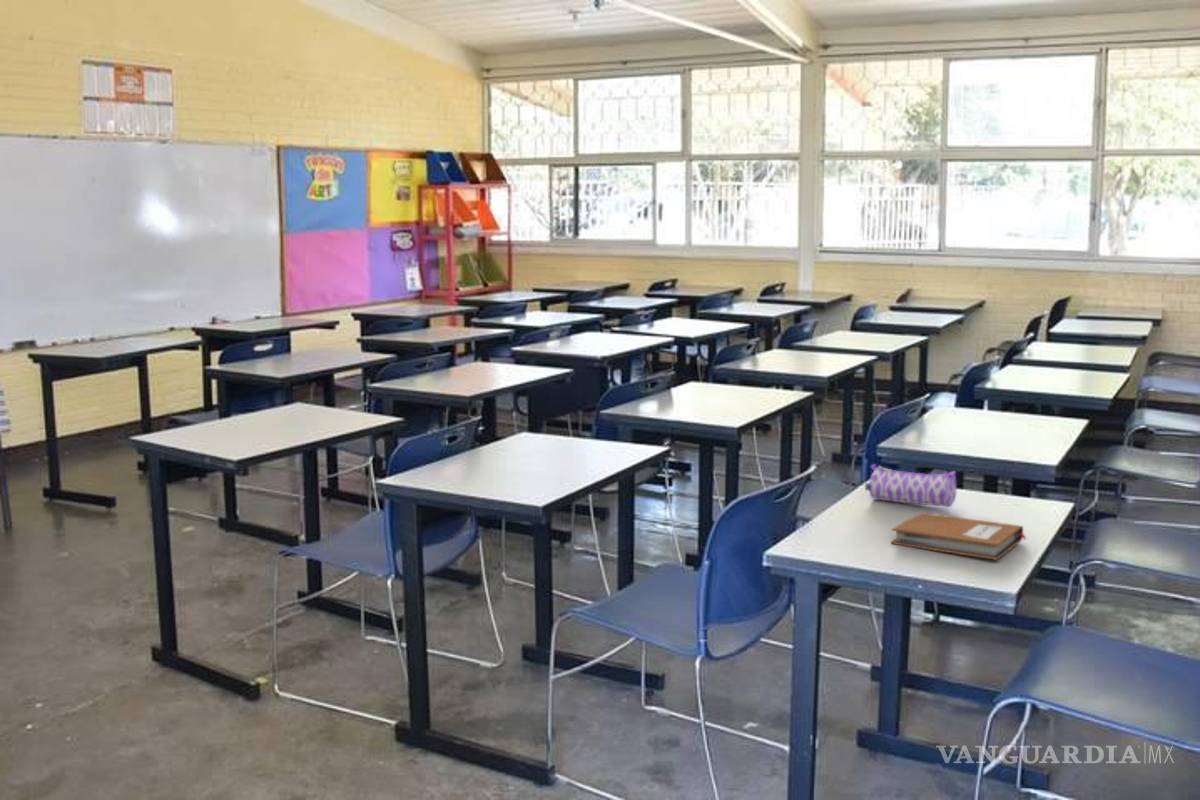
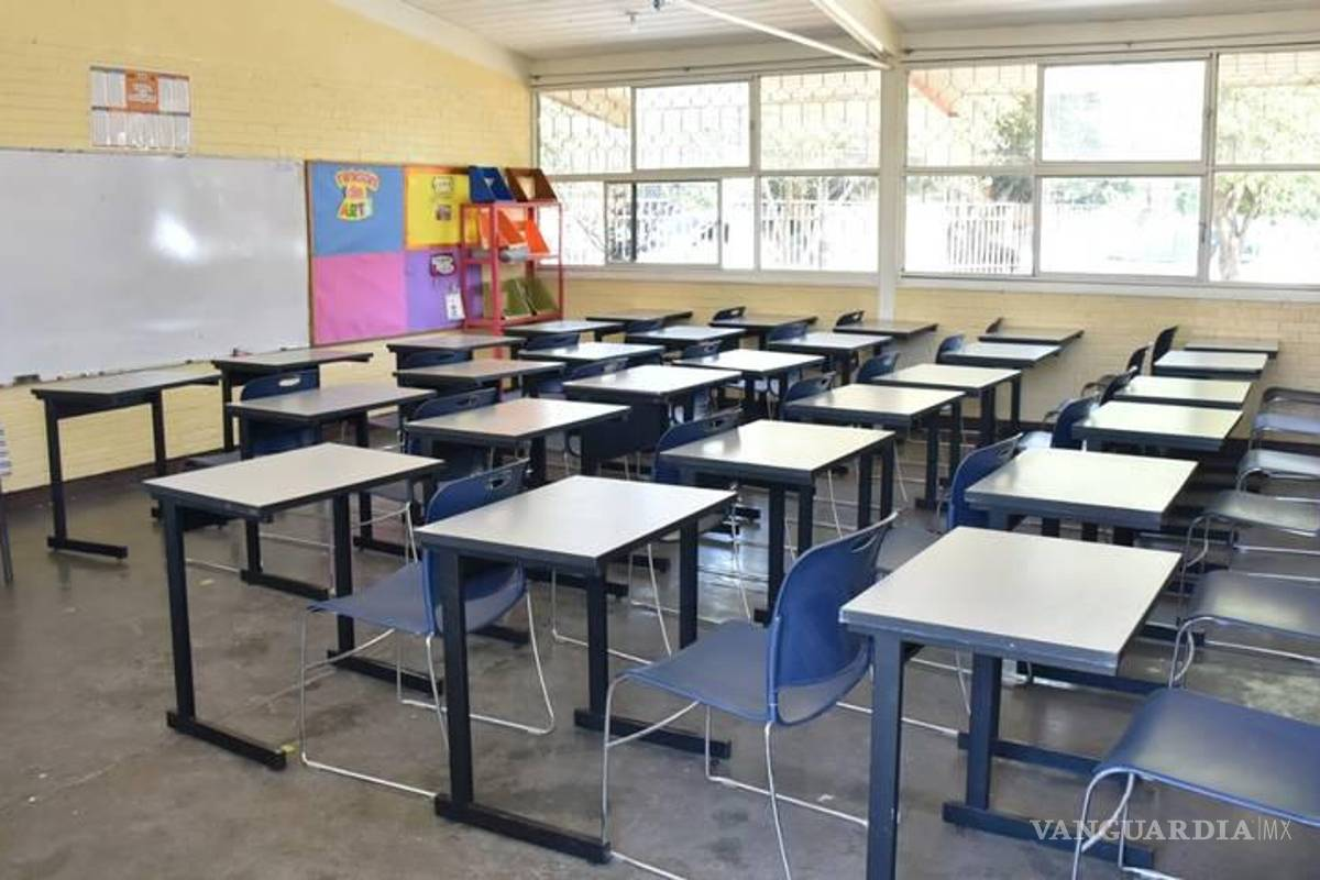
- notebook [890,511,1027,561]
- pencil case [864,463,957,508]
